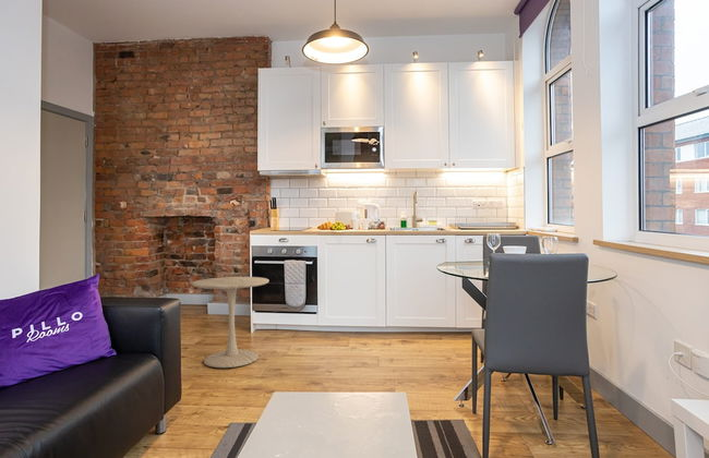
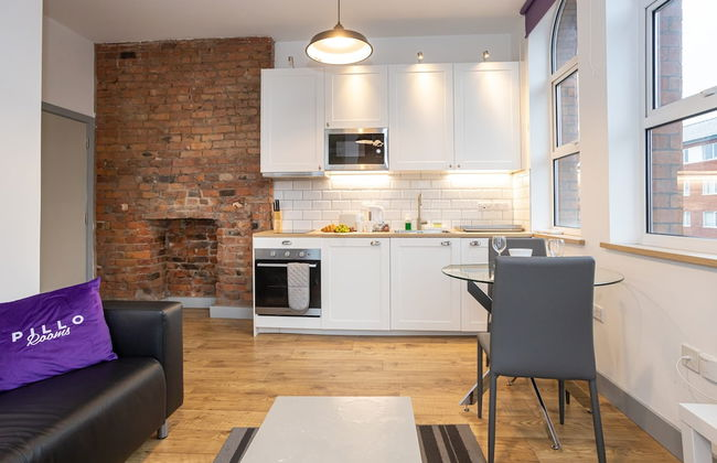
- side table [191,276,271,369]
